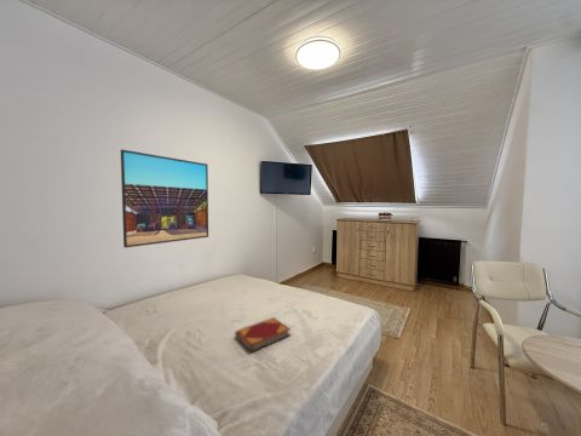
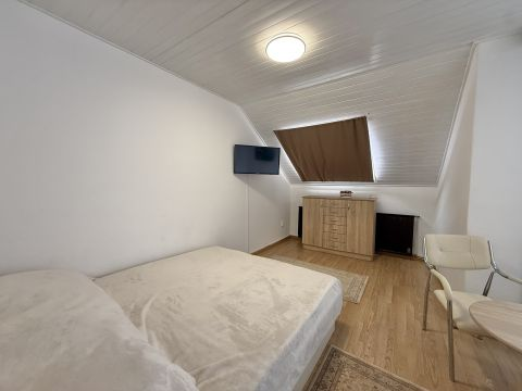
- hardback book [234,316,292,354]
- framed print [120,149,209,248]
